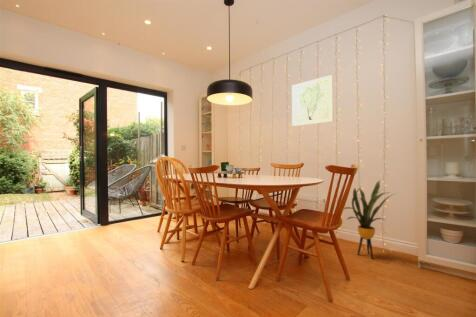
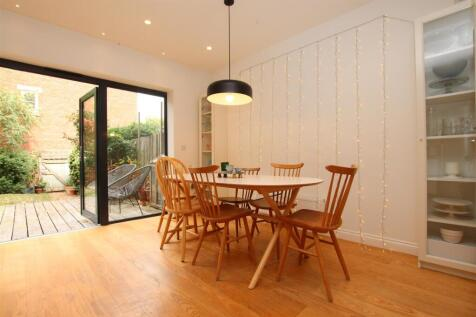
- wall art [291,74,334,127]
- house plant [342,180,399,260]
